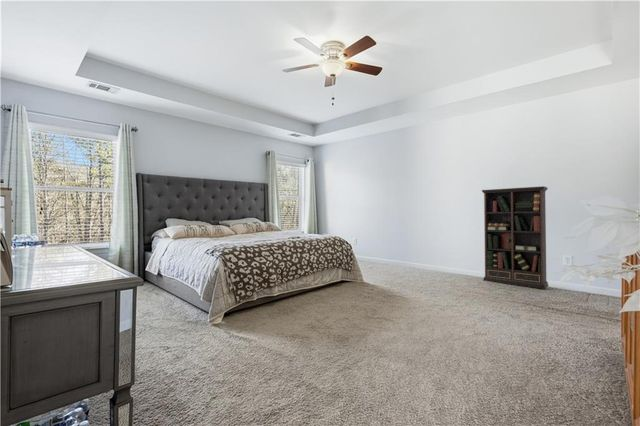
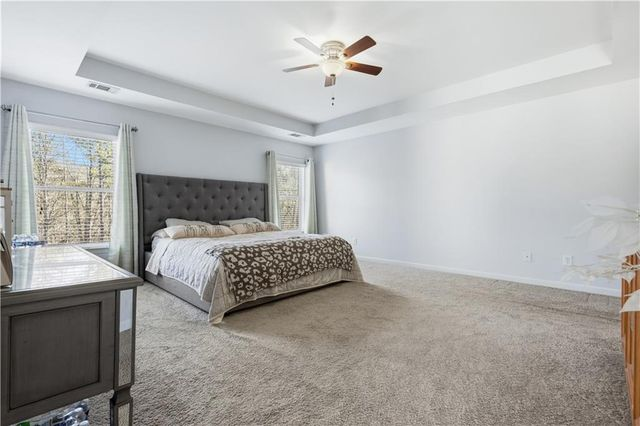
- bookcase [481,185,550,290]
